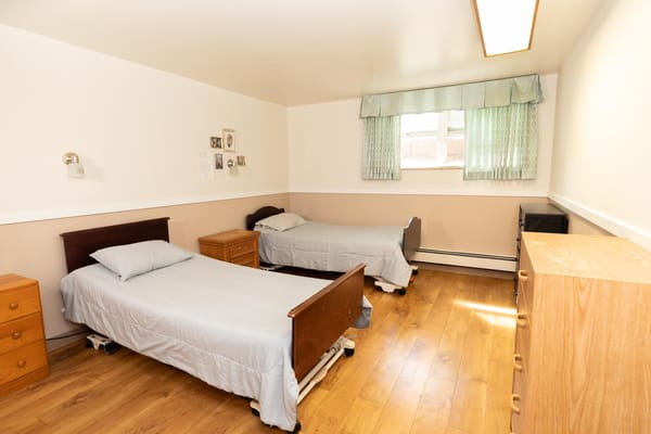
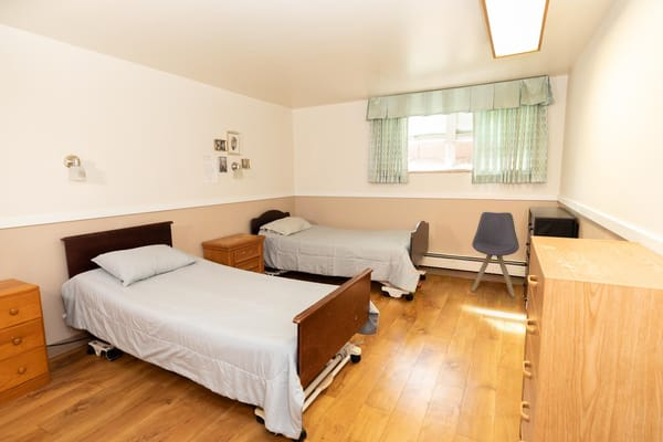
+ chair [471,211,520,298]
